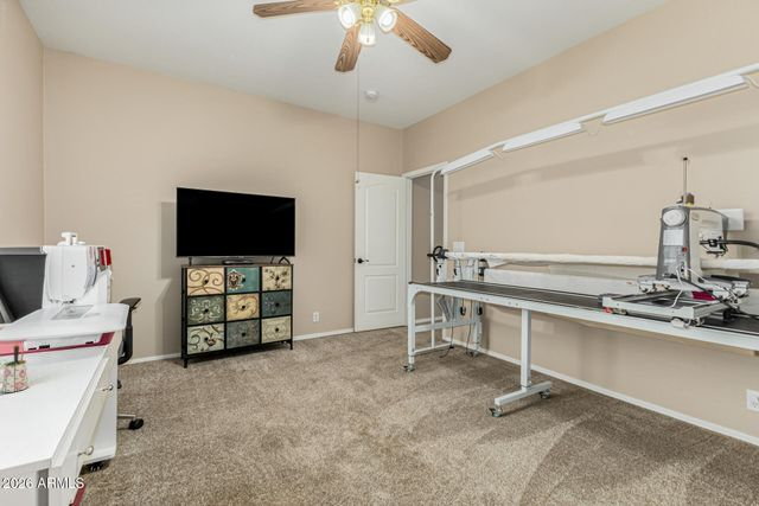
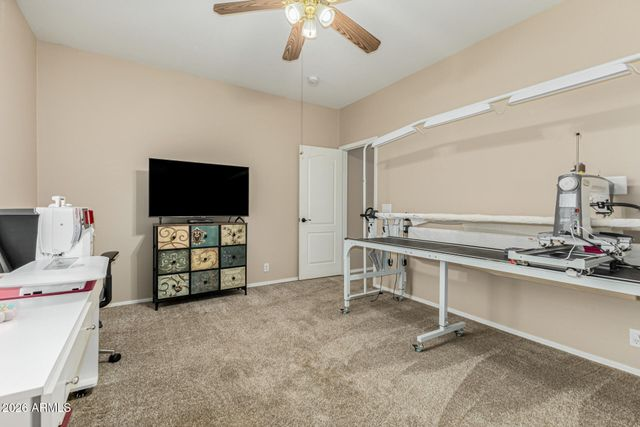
- pen holder [0,342,31,393]
